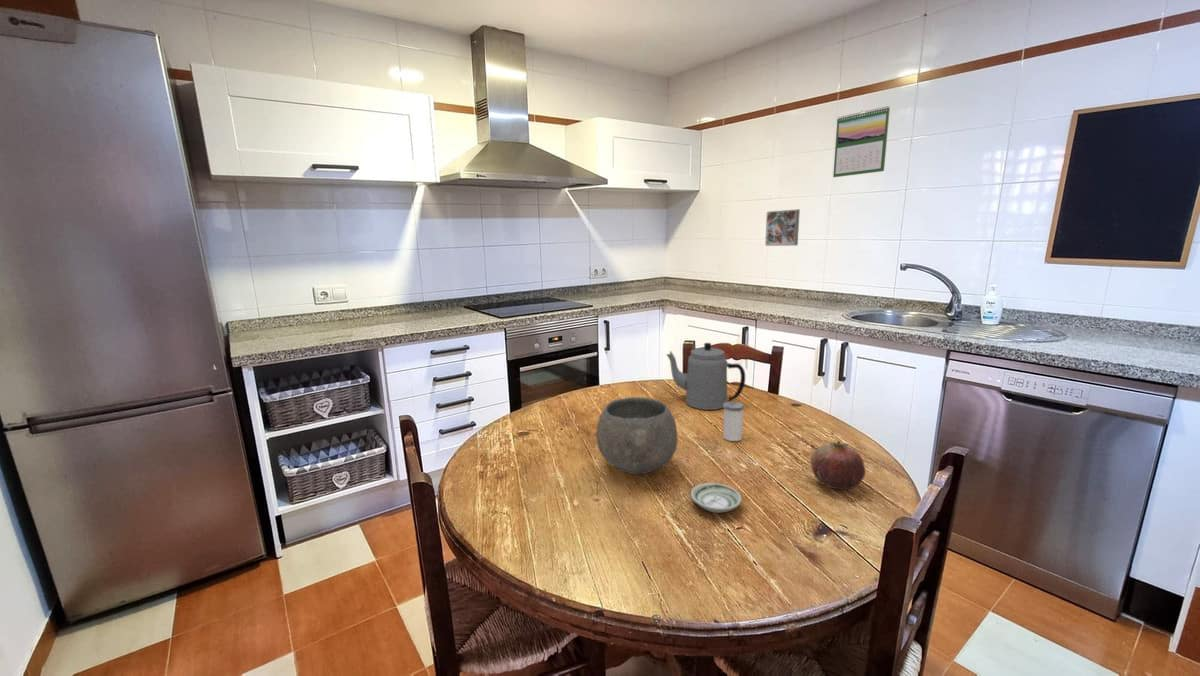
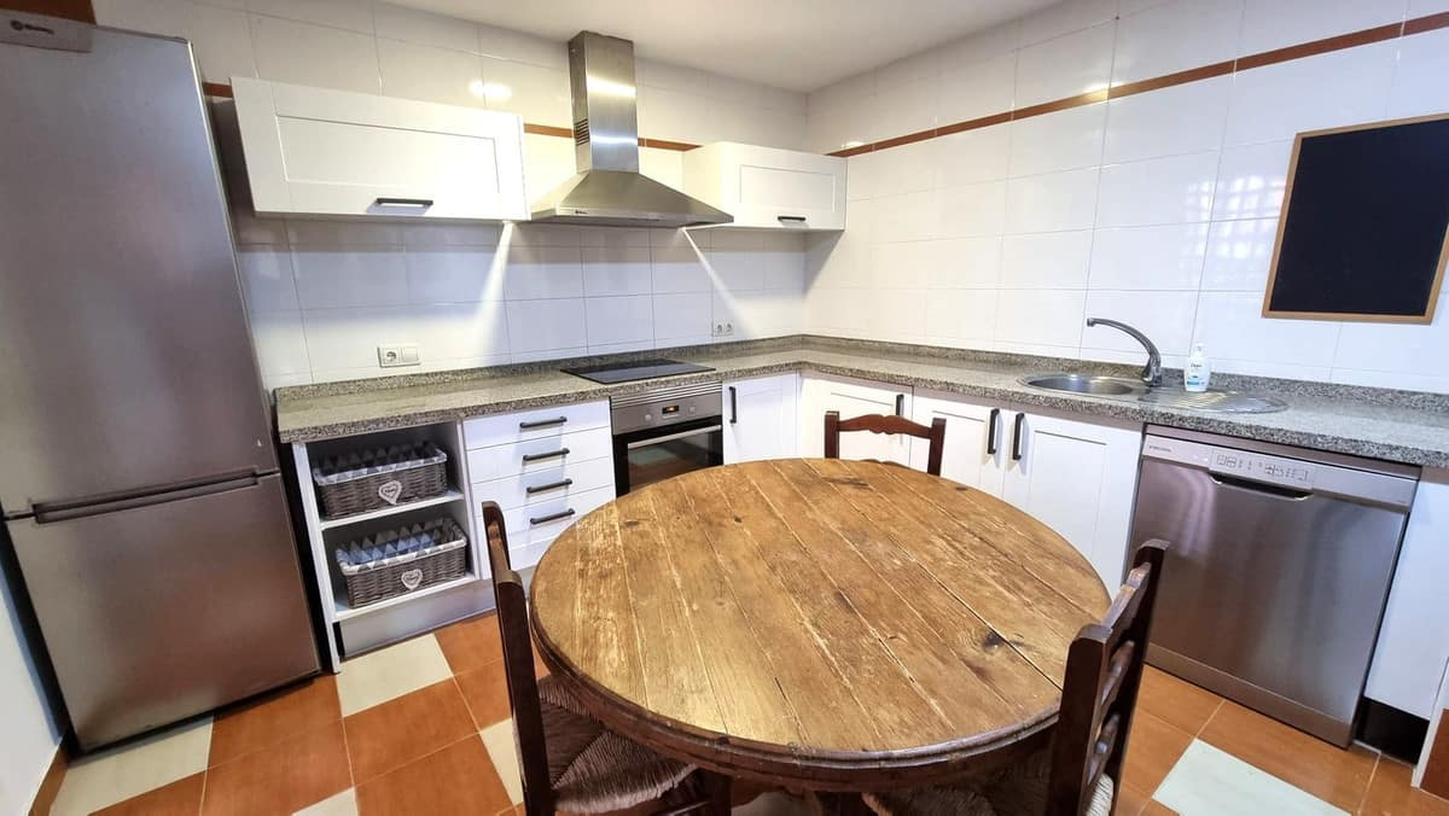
- calendar [832,105,891,178]
- saucer [690,482,743,514]
- fruit [810,439,866,490]
- bowl [595,396,678,475]
- teapot [665,342,746,411]
- salt shaker [722,401,745,442]
- decorative tile [764,208,801,247]
